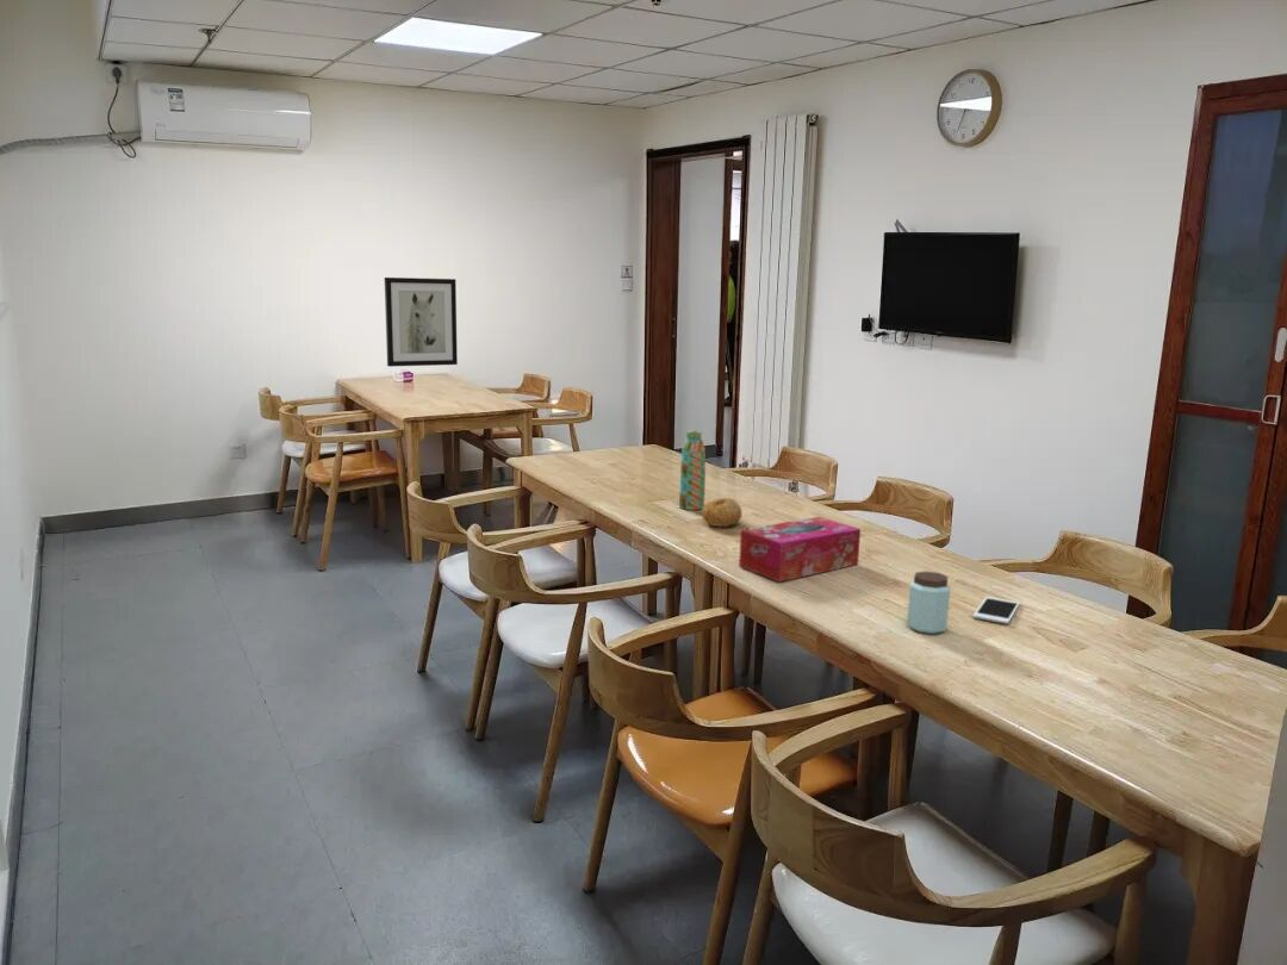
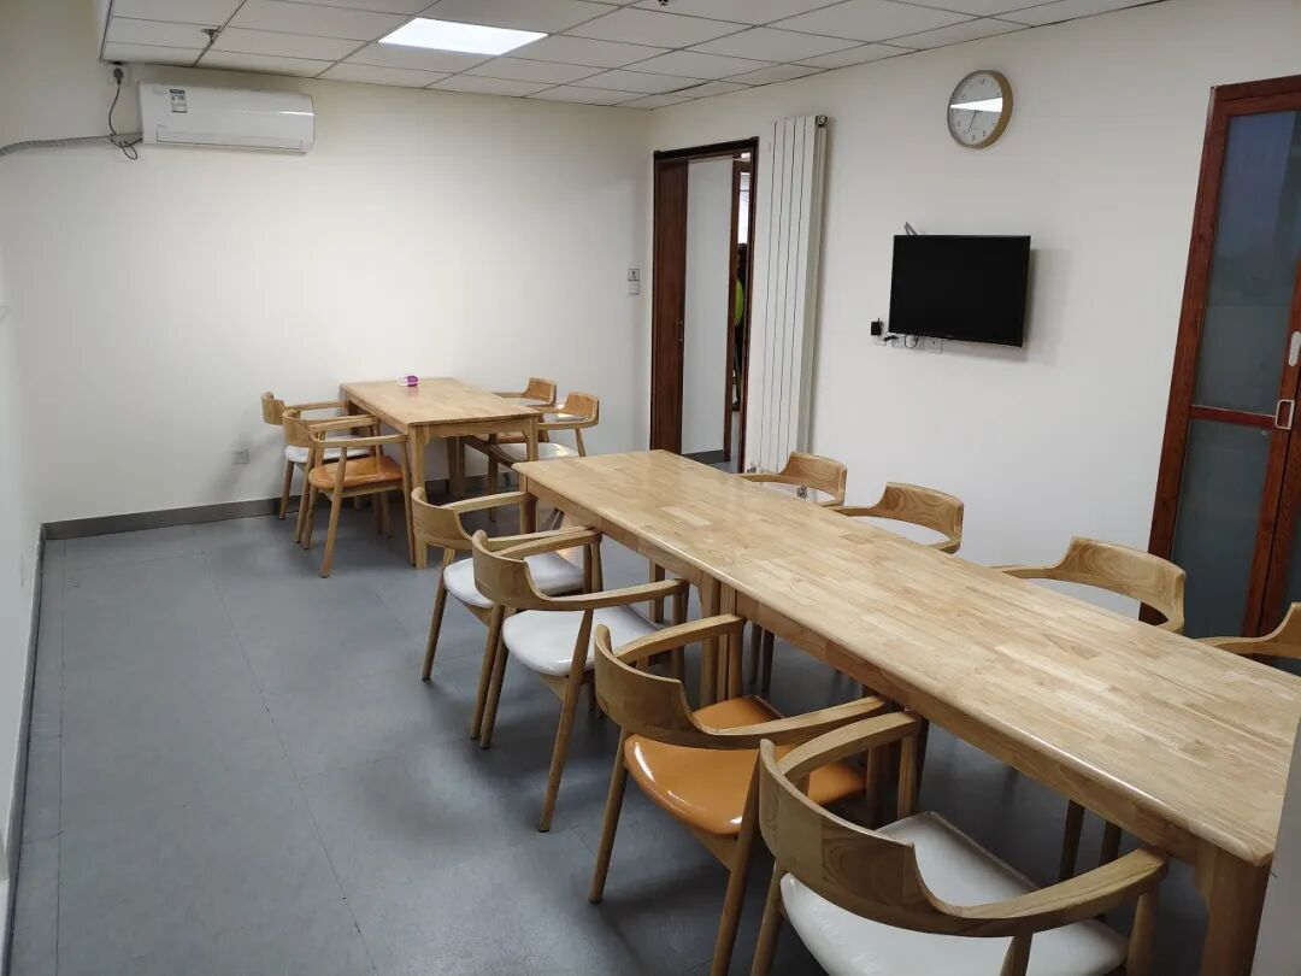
- wall art [384,276,459,368]
- tissue box [738,516,862,583]
- water bottle [678,429,707,511]
- fruit [701,497,744,528]
- cell phone [972,596,1021,625]
- peanut butter [906,571,952,635]
